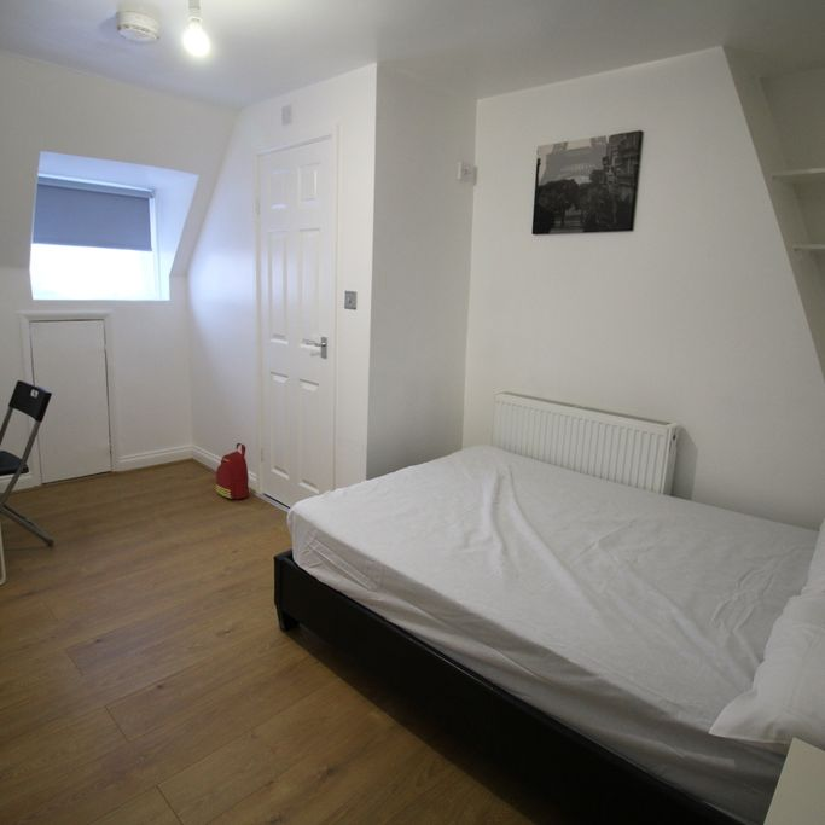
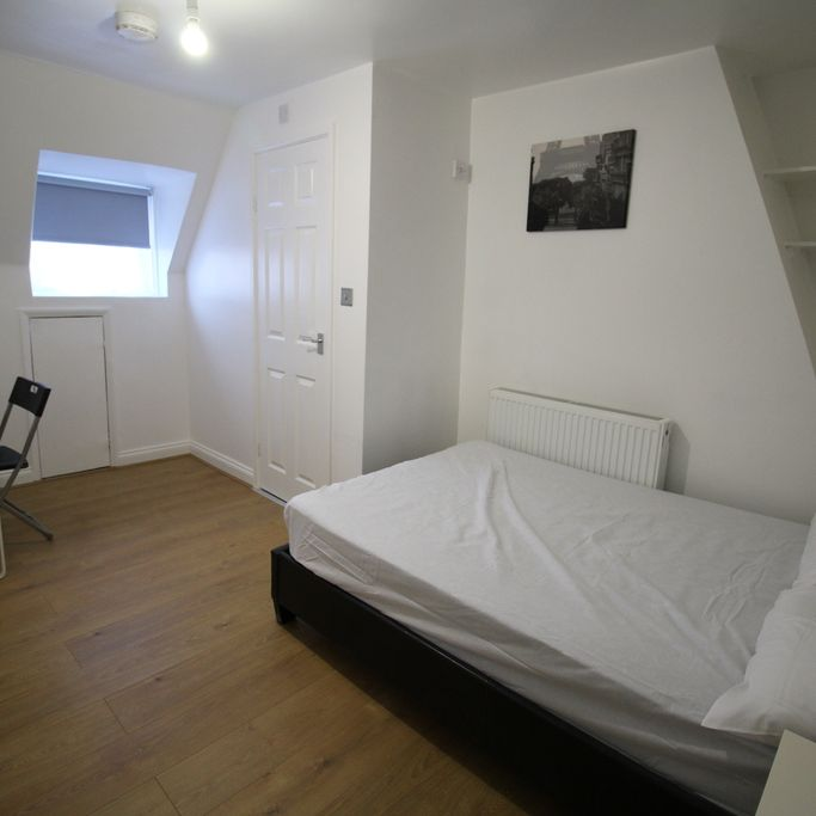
- backpack [215,442,251,500]
